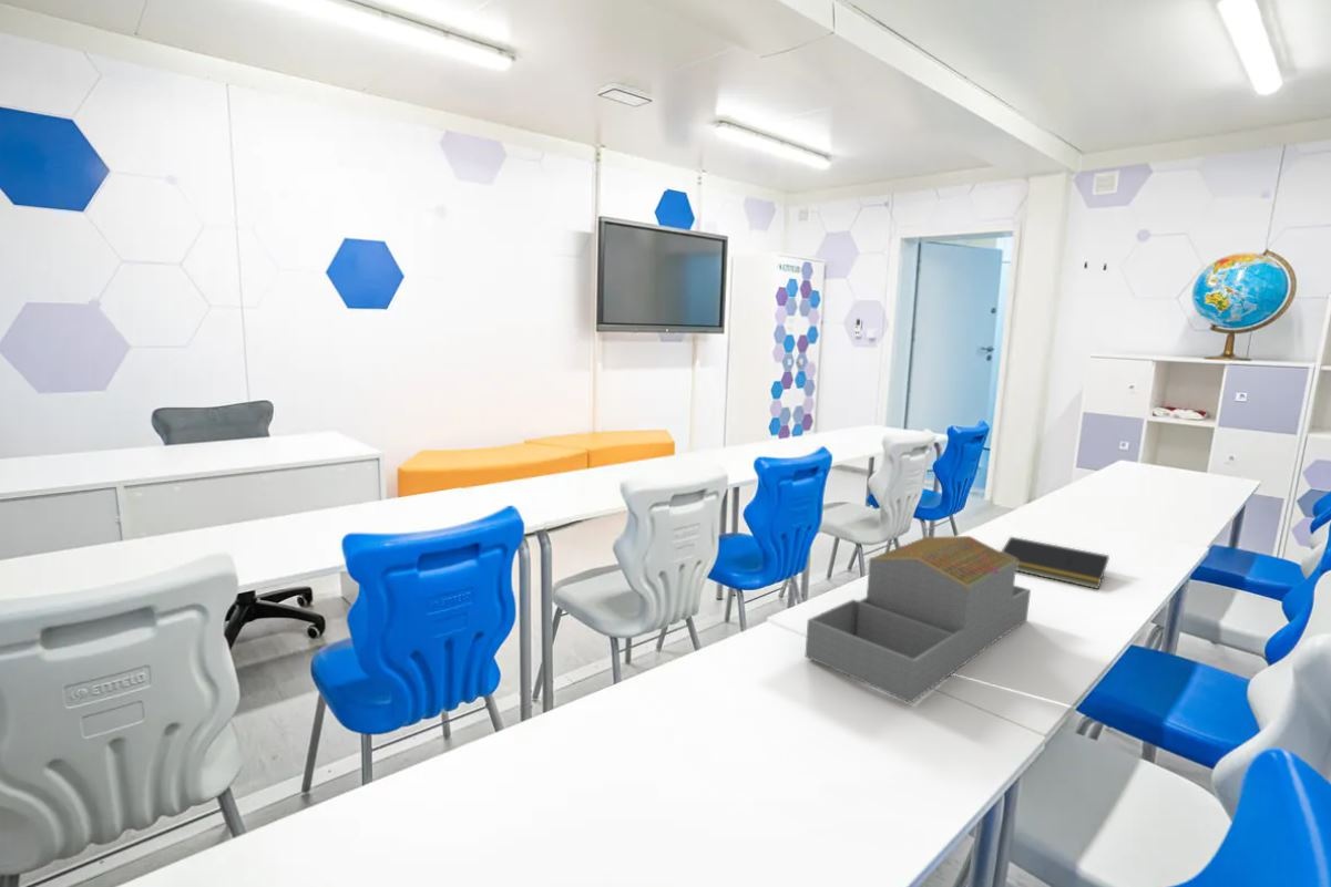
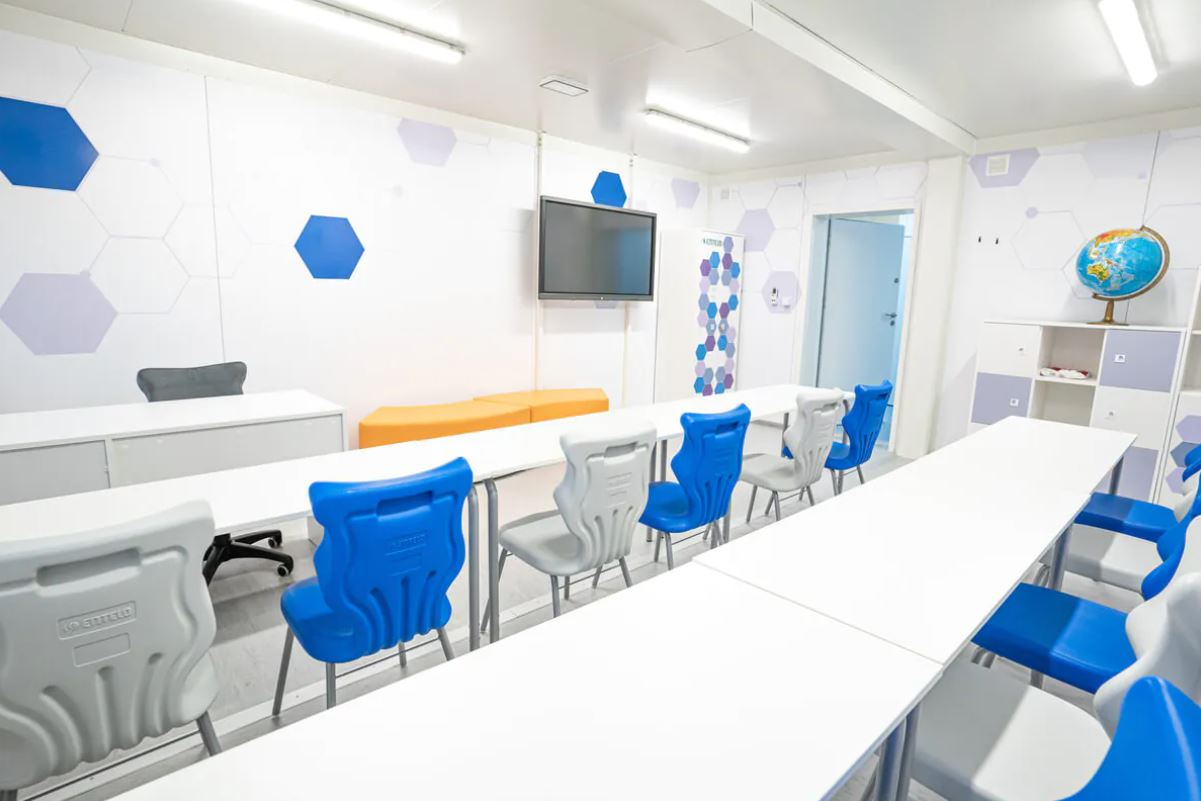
- notepad [1001,536,1110,590]
- architectural model [805,535,1032,704]
